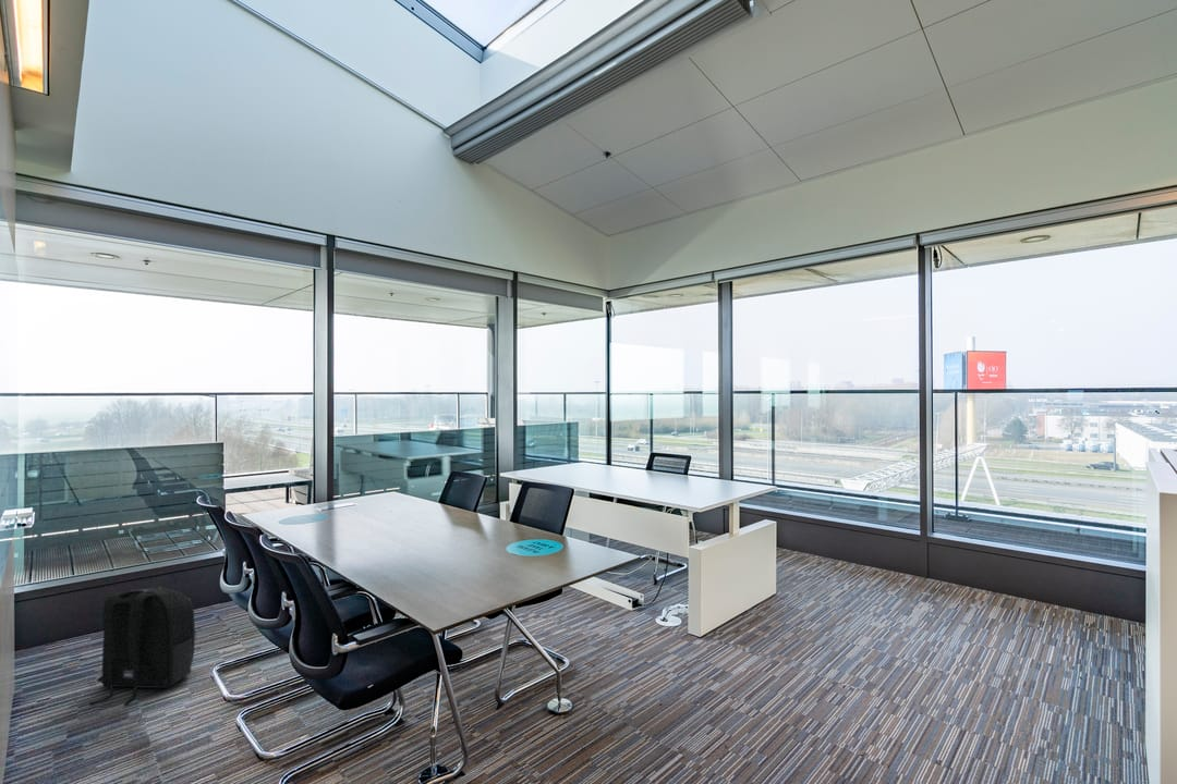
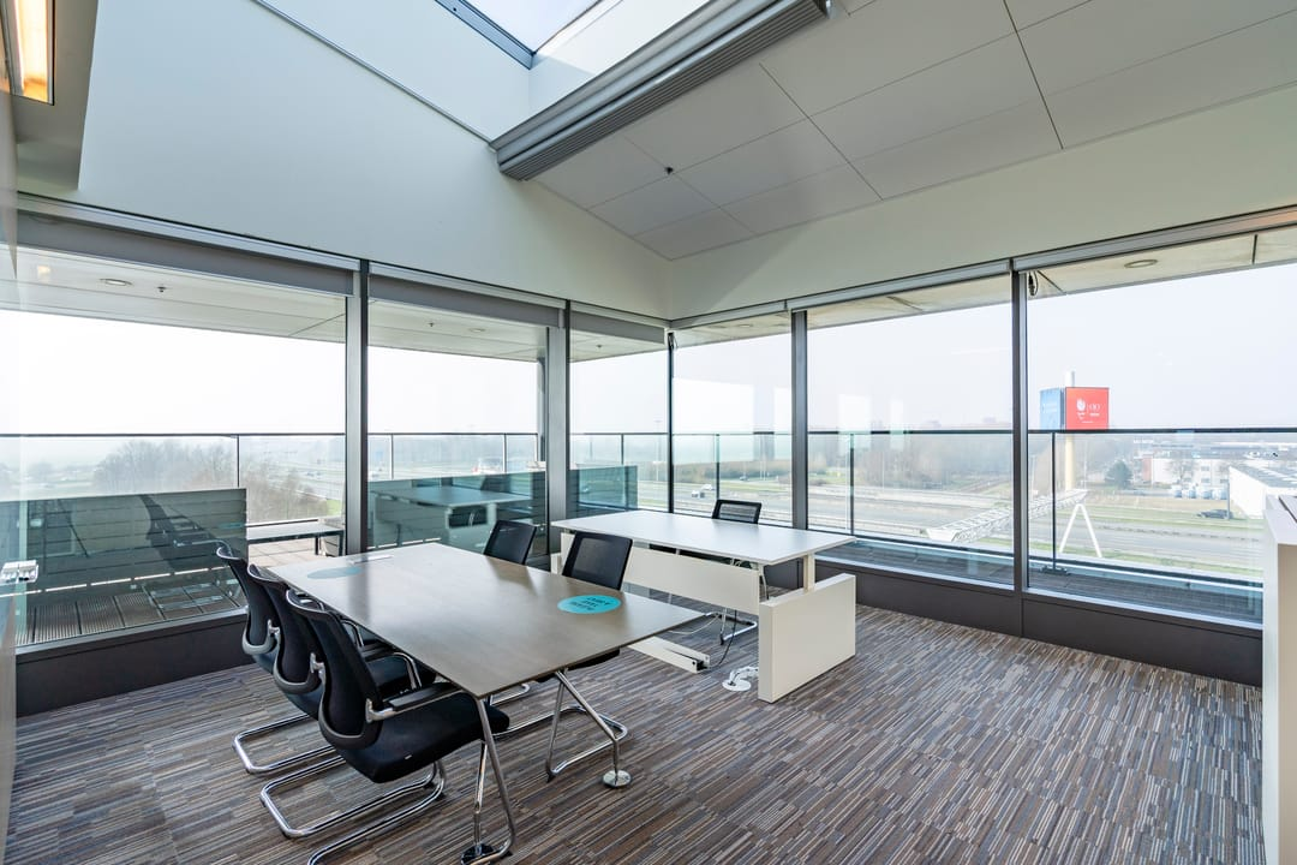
- backpack [88,586,197,707]
